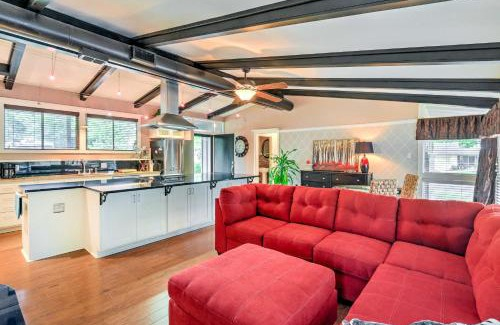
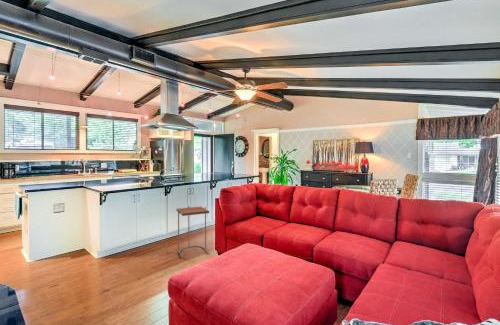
+ side table [175,205,210,259]
